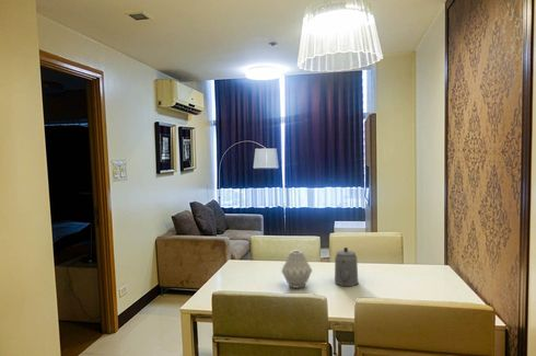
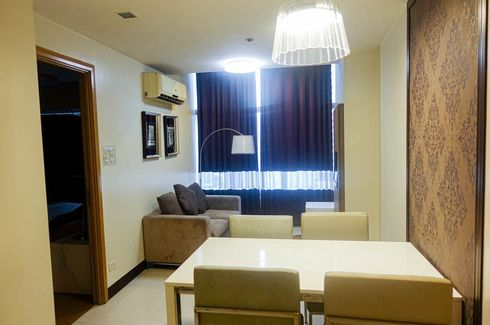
- teapot [334,246,360,287]
- vase [280,250,313,289]
